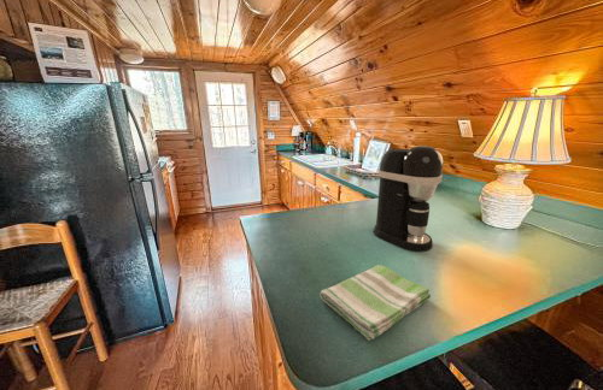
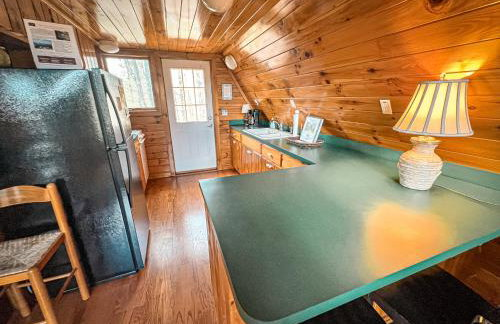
- dish towel [318,264,432,342]
- coffee maker [373,144,445,253]
